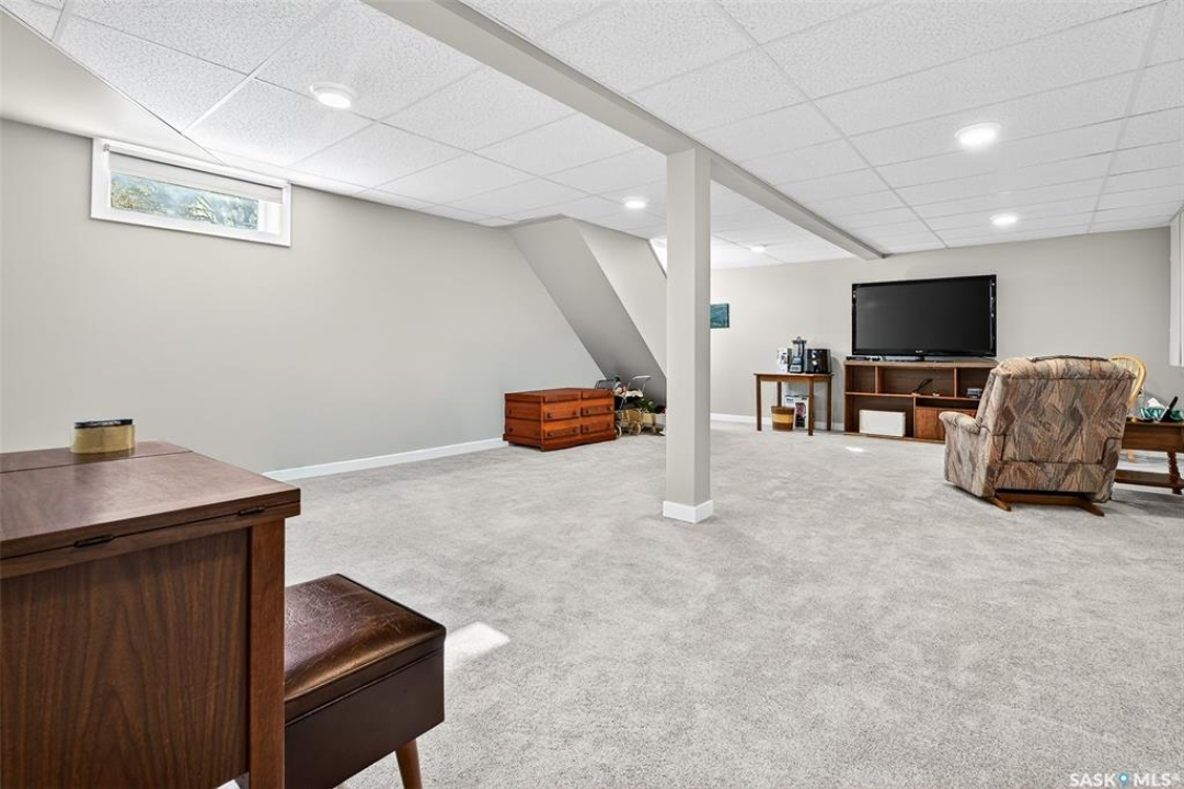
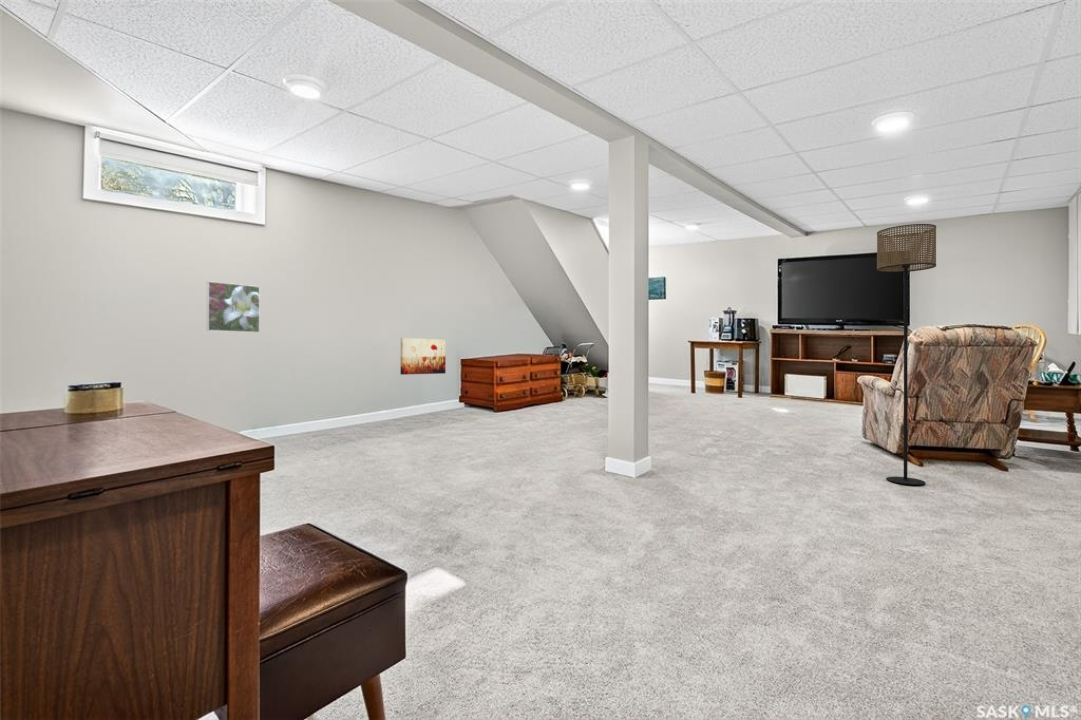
+ wall art [399,337,447,376]
+ floor lamp [876,223,937,486]
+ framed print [206,280,261,334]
